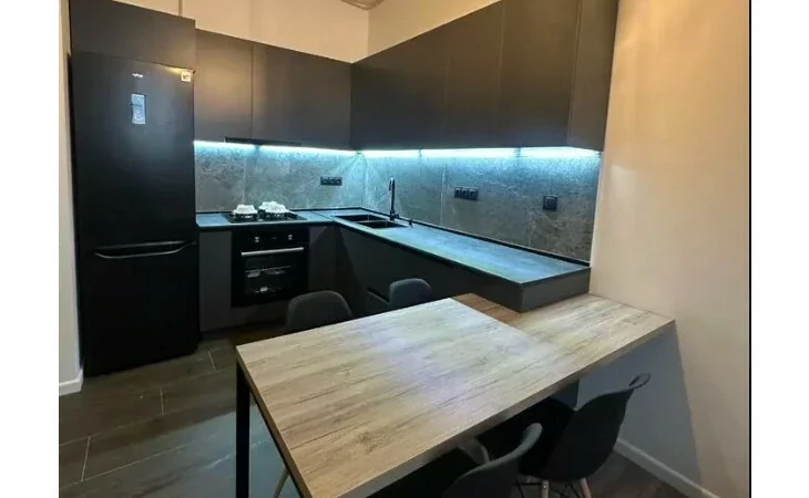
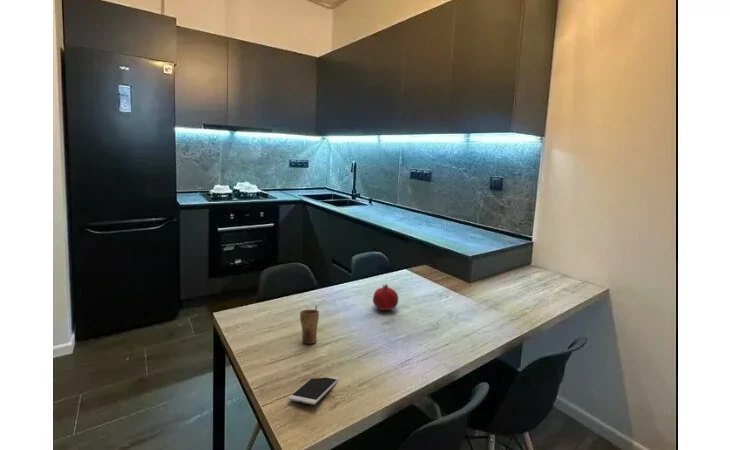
+ smartphone [287,376,341,406]
+ cup [299,304,320,345]
+ fruit [372,283,400,311]
